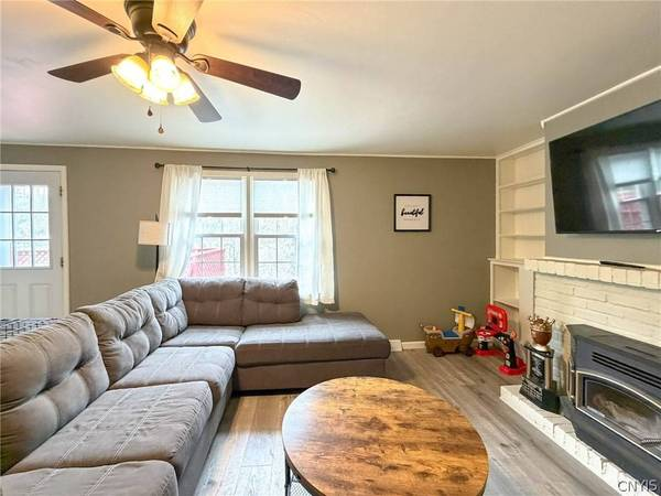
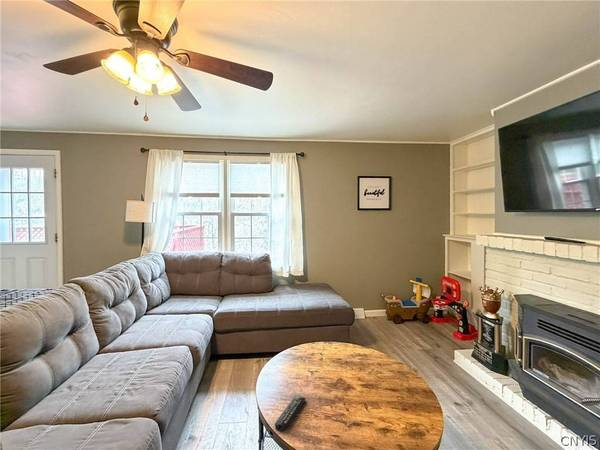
+ remote control [274,394,307,433]
